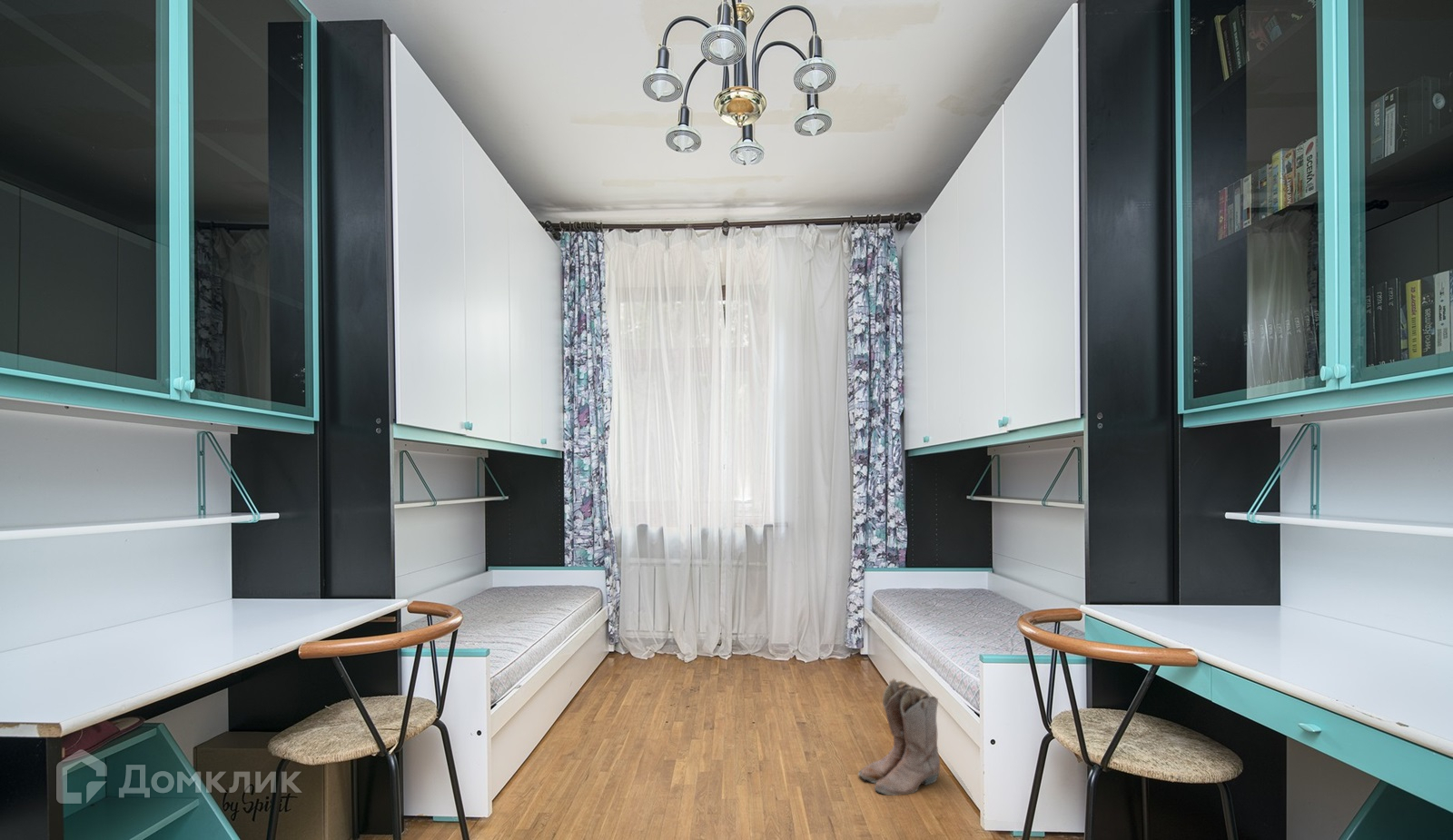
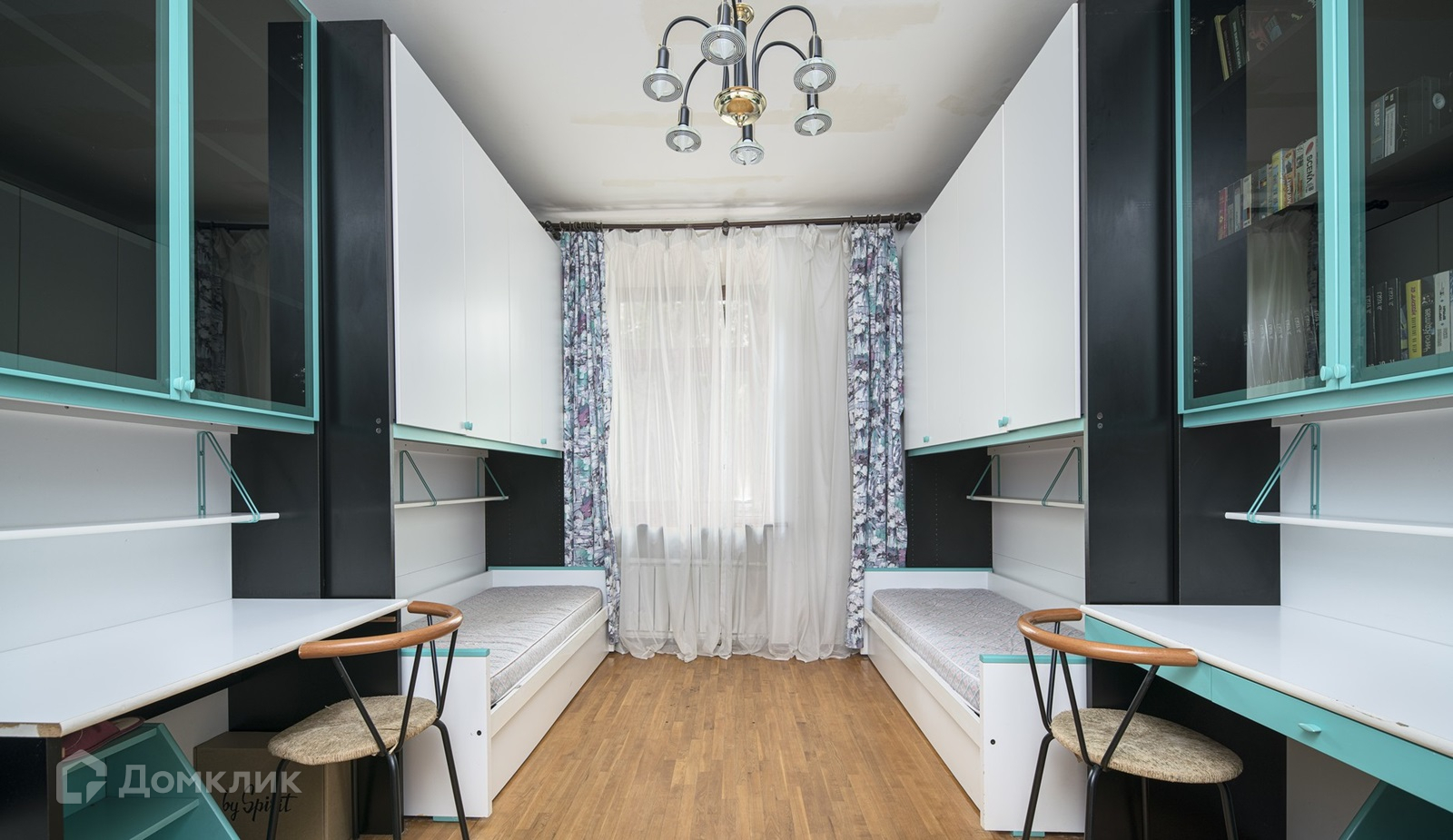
- boots [857,677,941,796]
